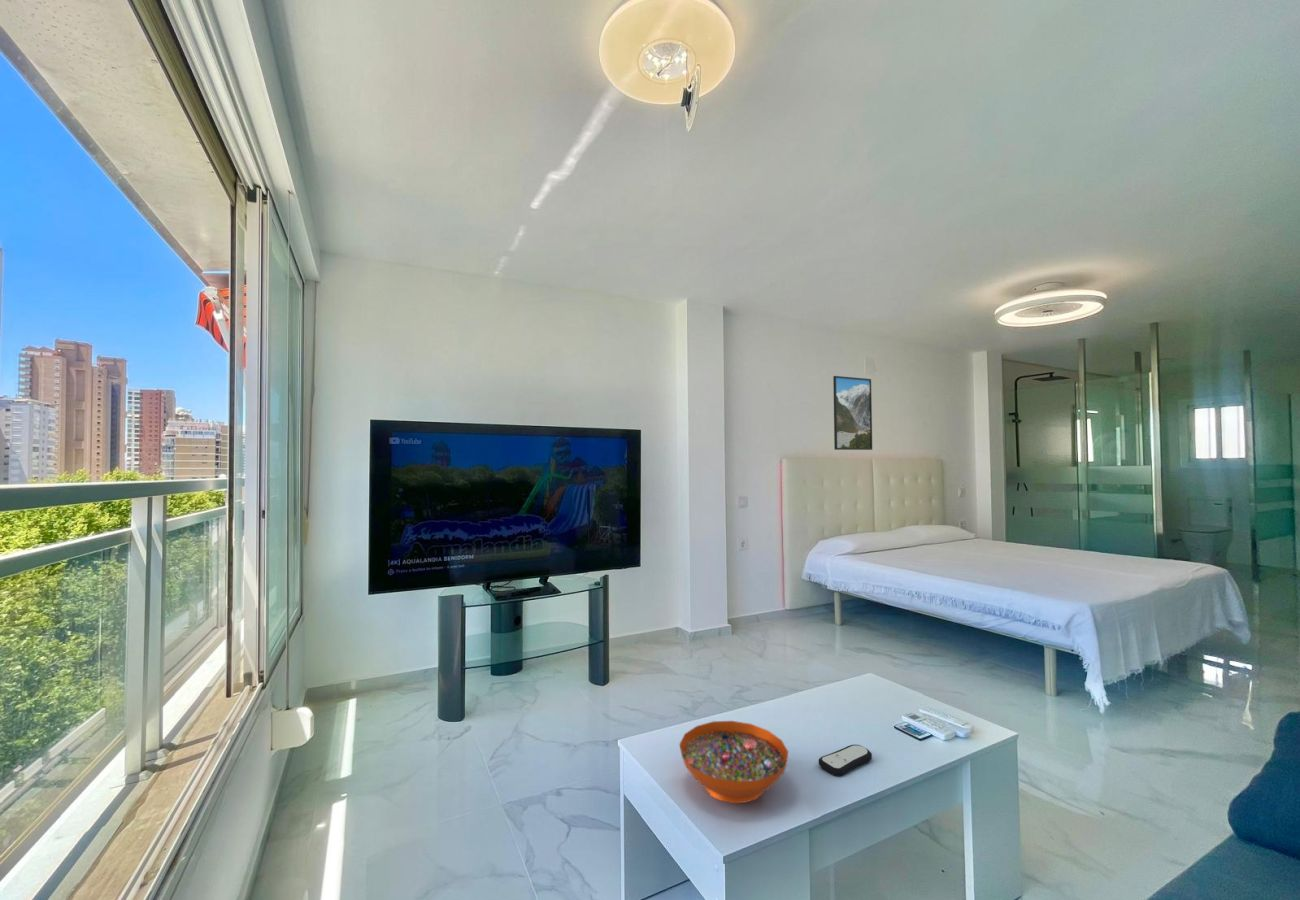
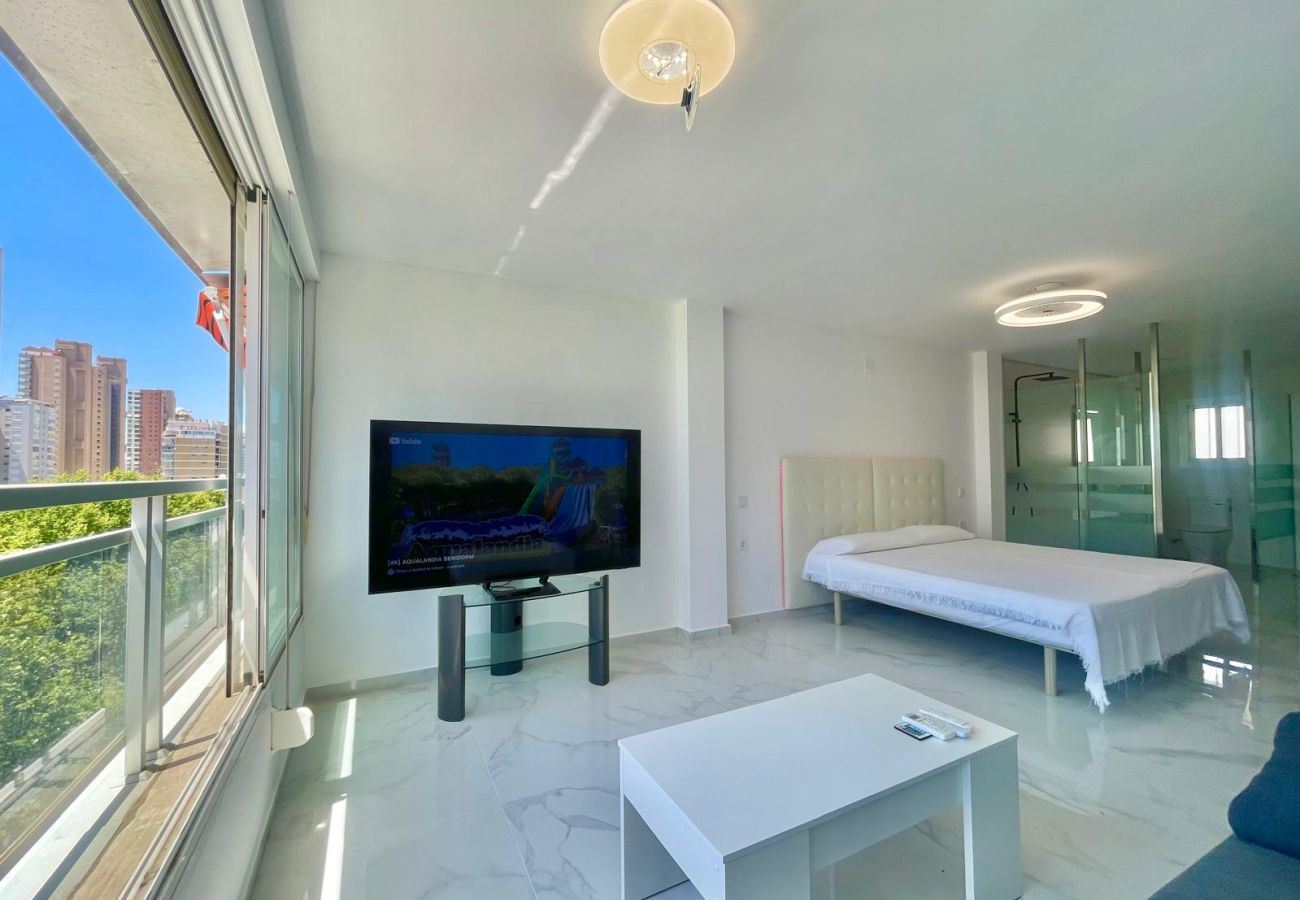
- remote control [817,744,873,777]
- decorative bowl [678,720,789,804]
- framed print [832,375,873,451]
